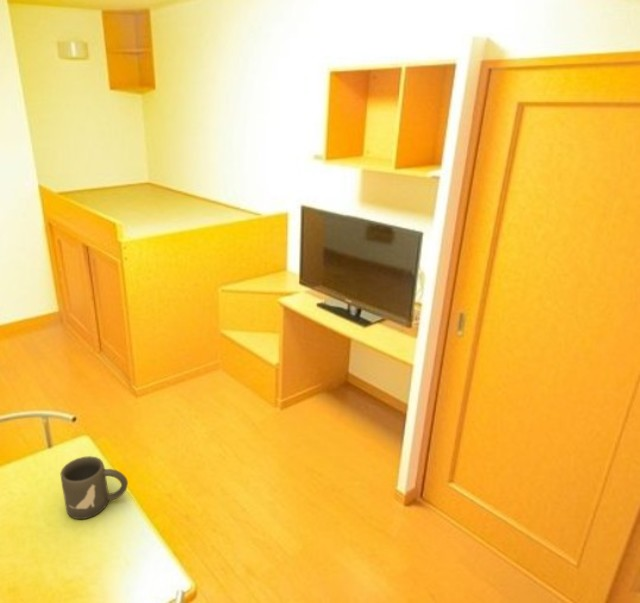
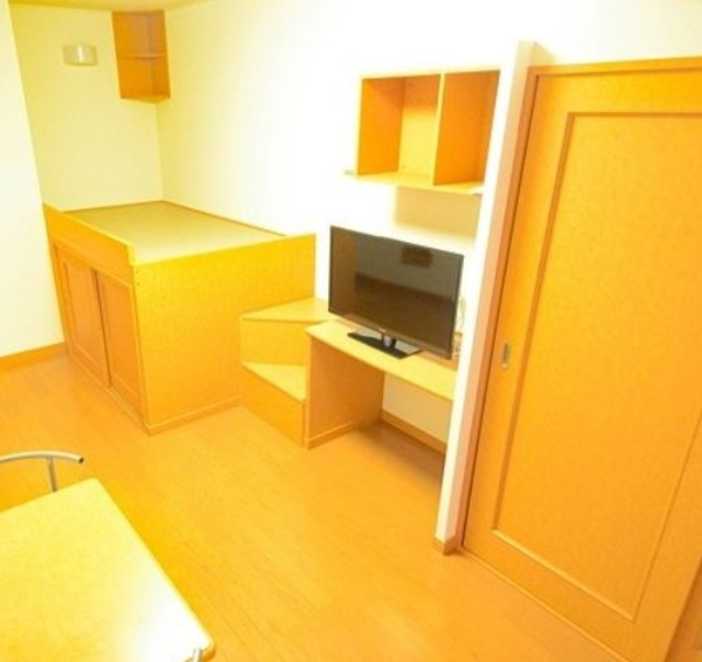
- mug [59,455,129,520]
